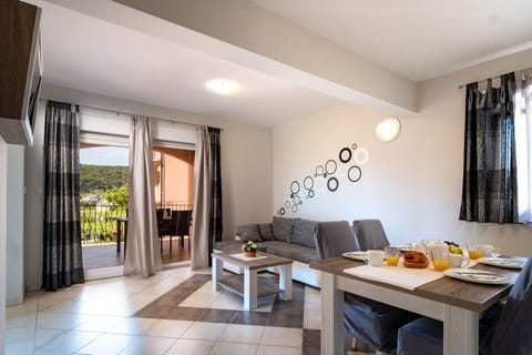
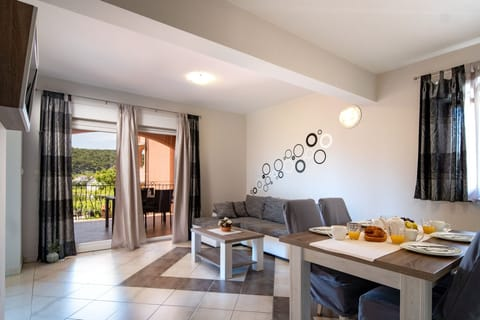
+ potted plant [46,238,64,264]
